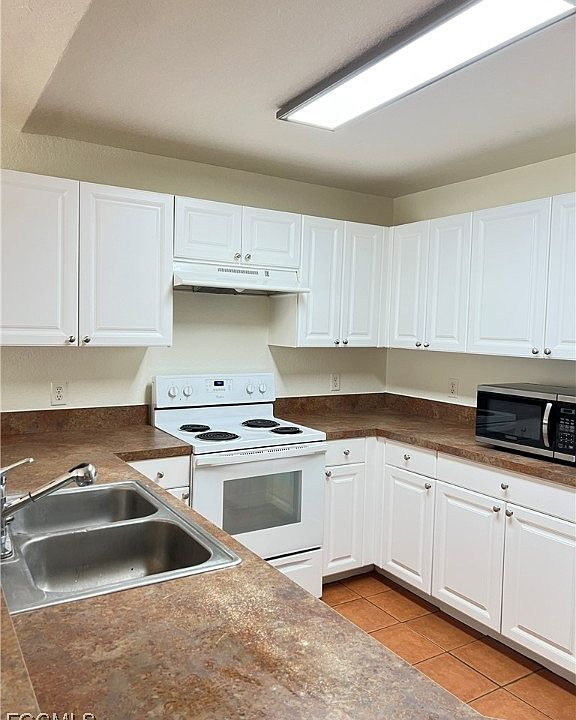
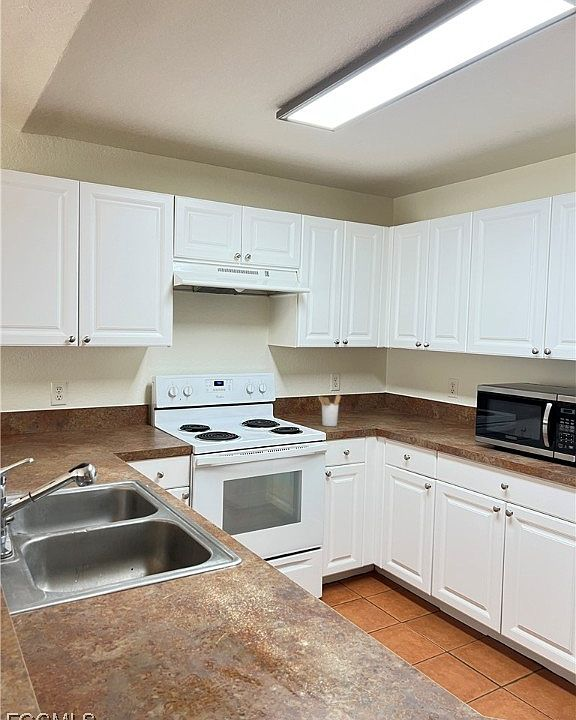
+ utensil holder [318,394,342,427]
